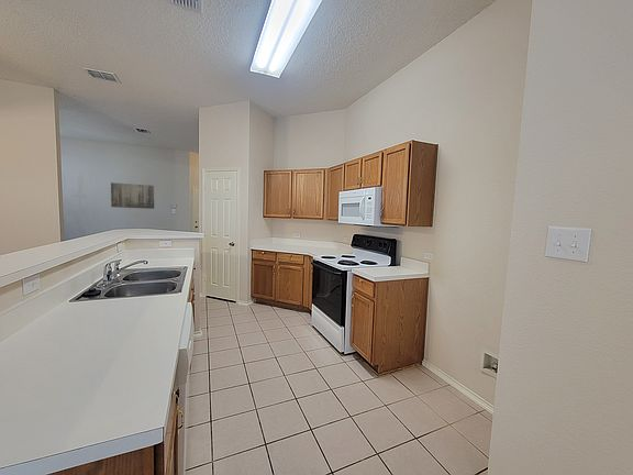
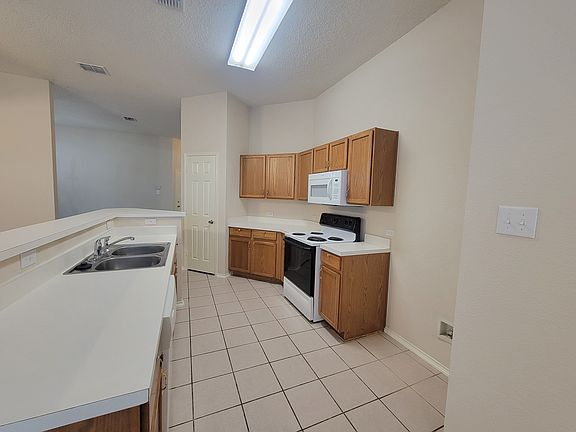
- wall art [110,181,155,210]
